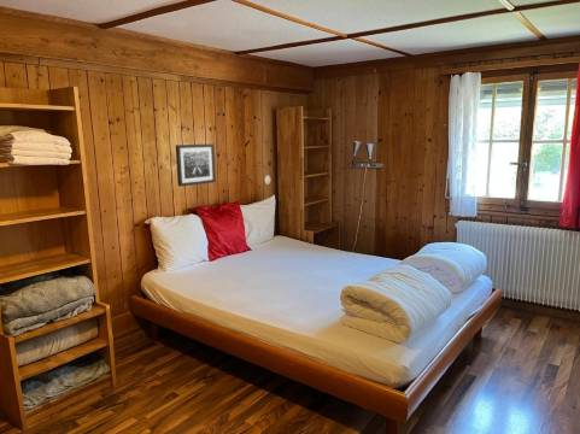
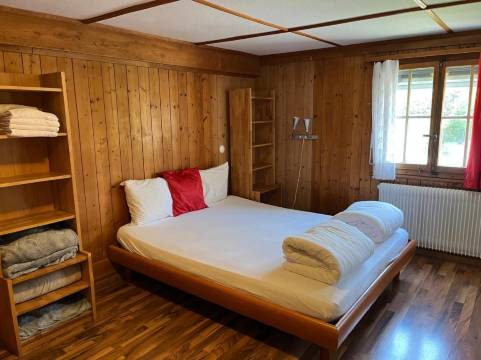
- wall art [175,142,217,188]
